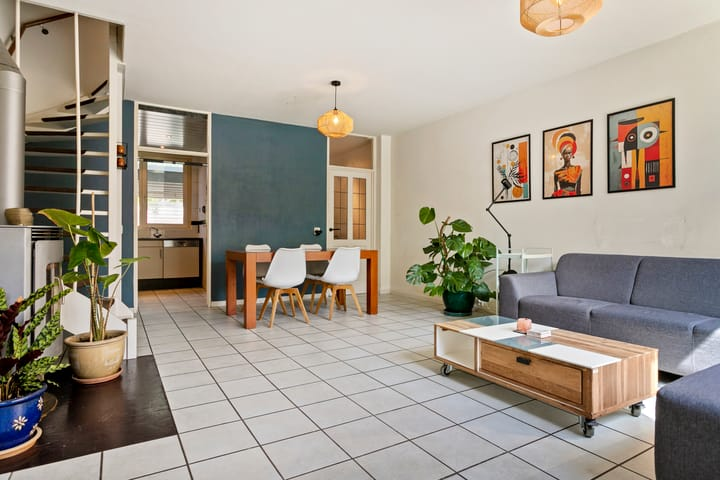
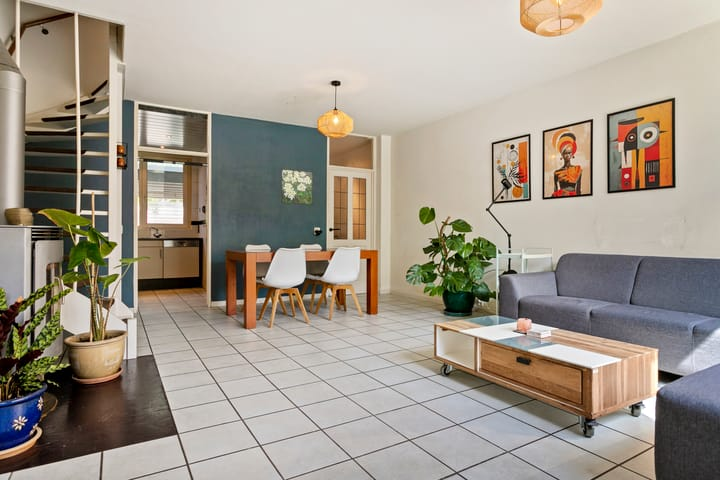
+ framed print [280,168,314,206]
